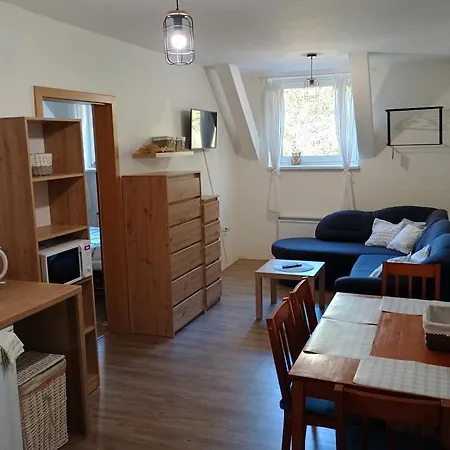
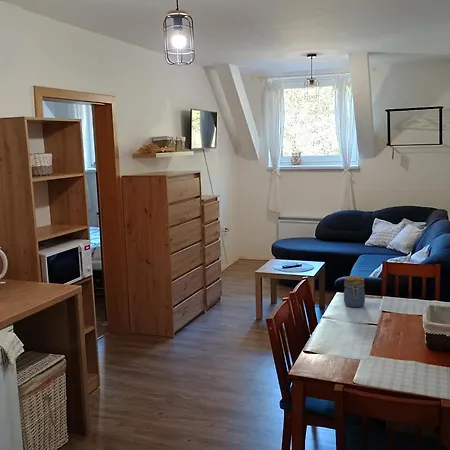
+ jar [343,275,366,308]
